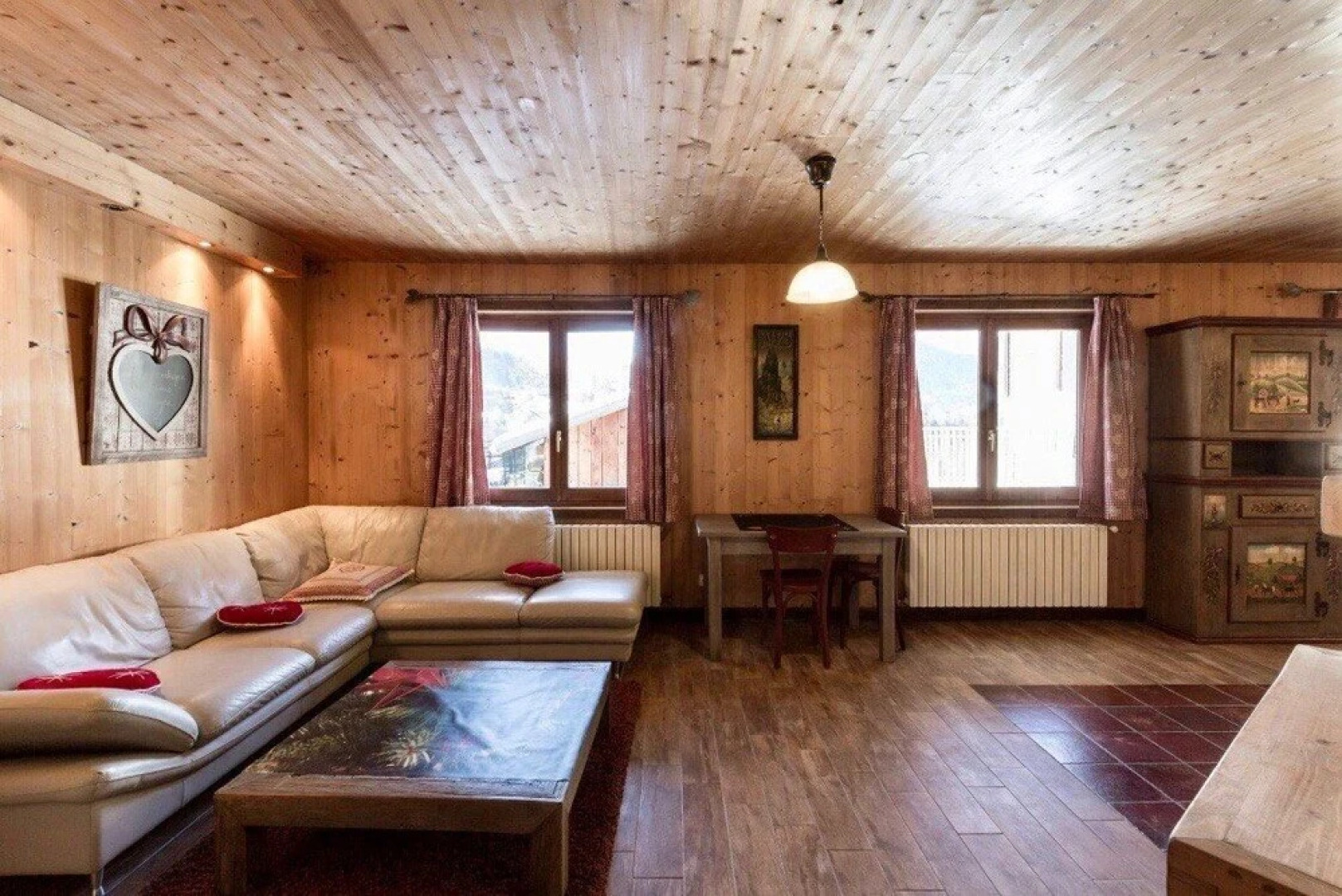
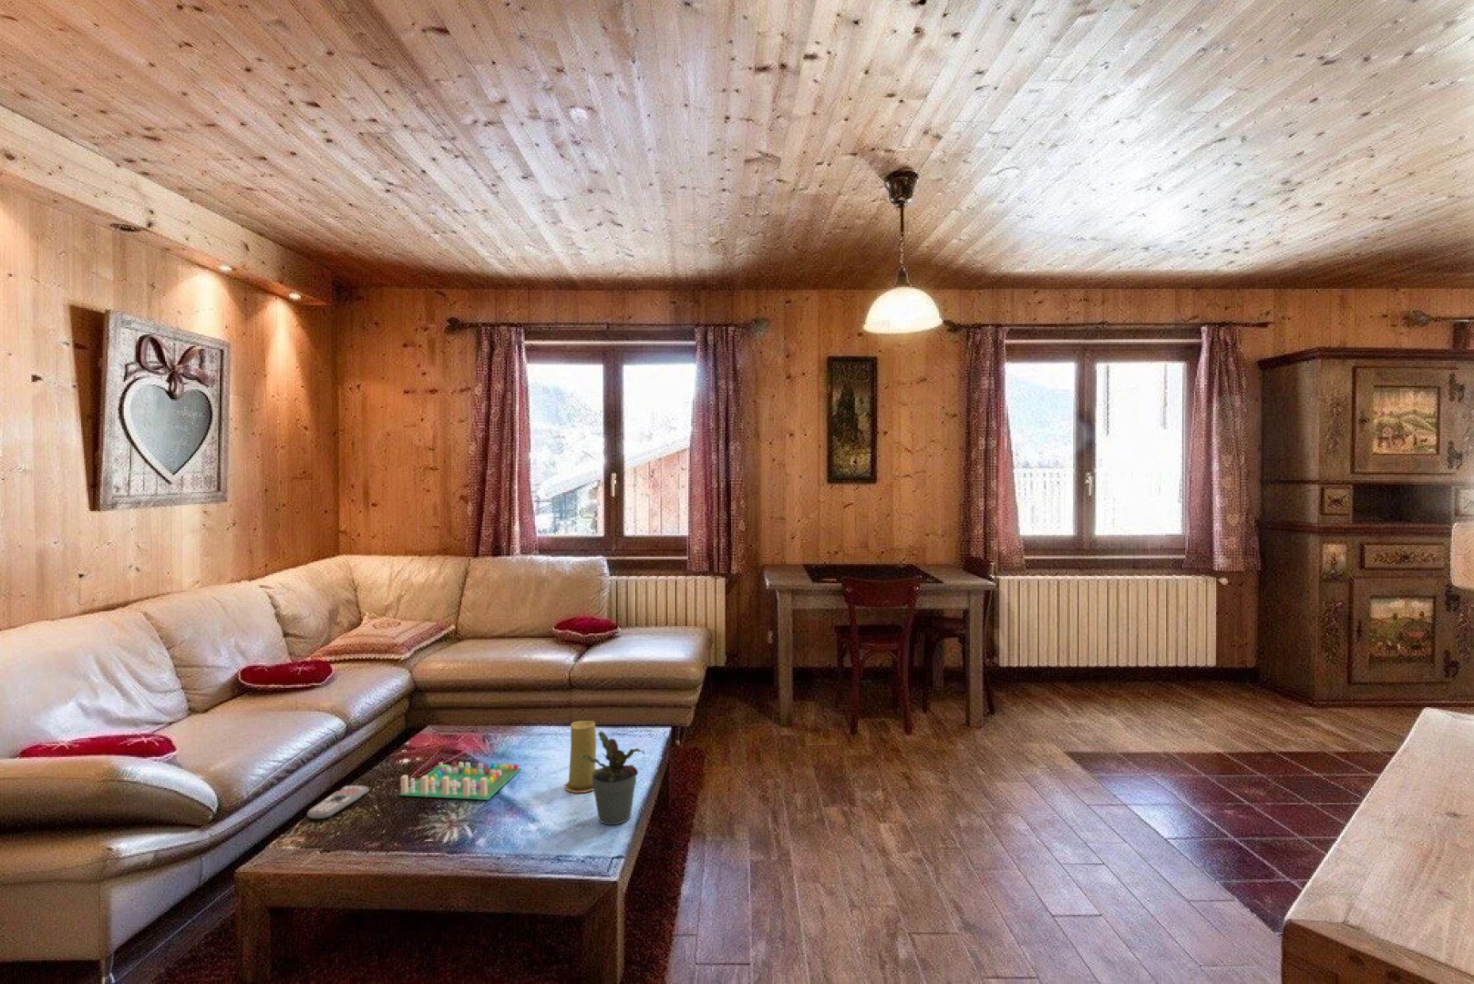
+ potted plant [581,730,646,826]
+ candle [565,719,598,794]
+ board game [398,761,523,801]
+ remote control [306,784,370,820]
